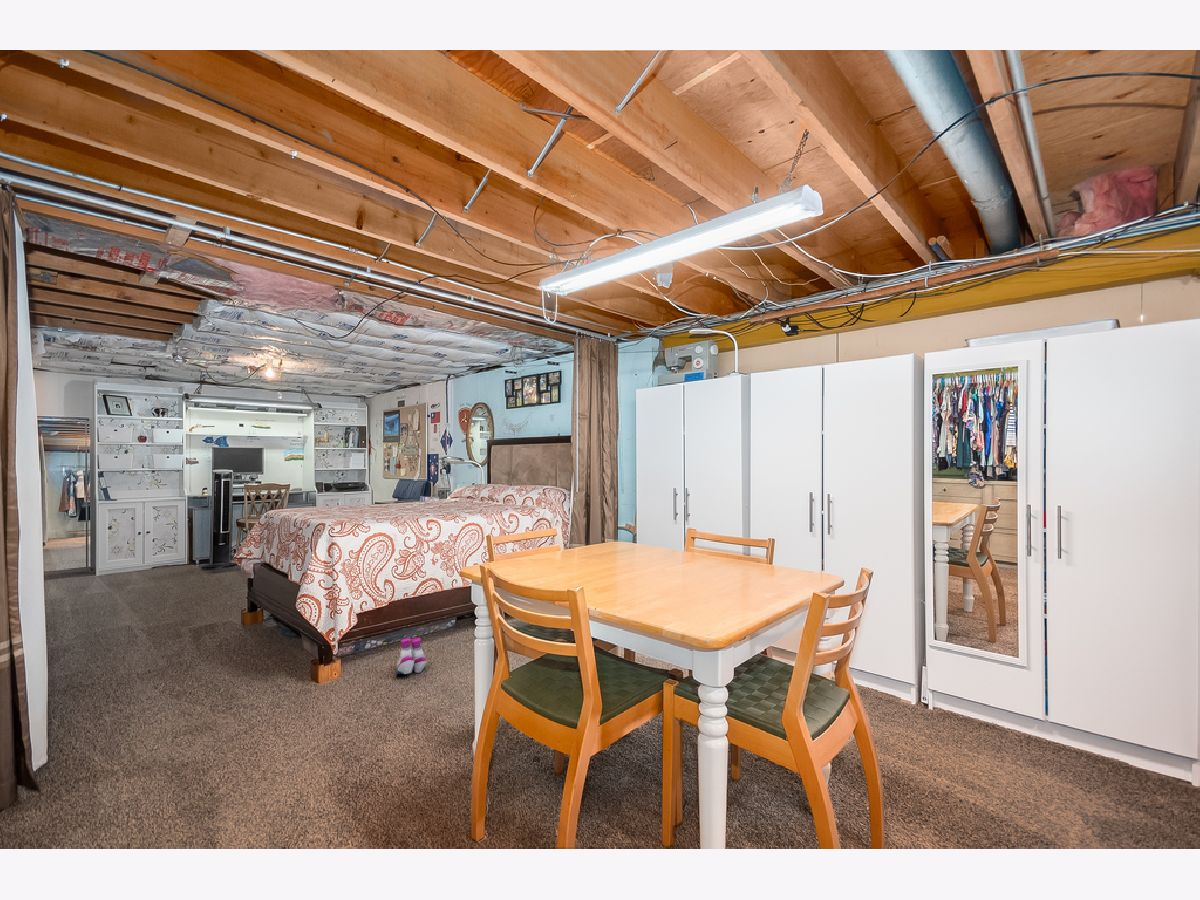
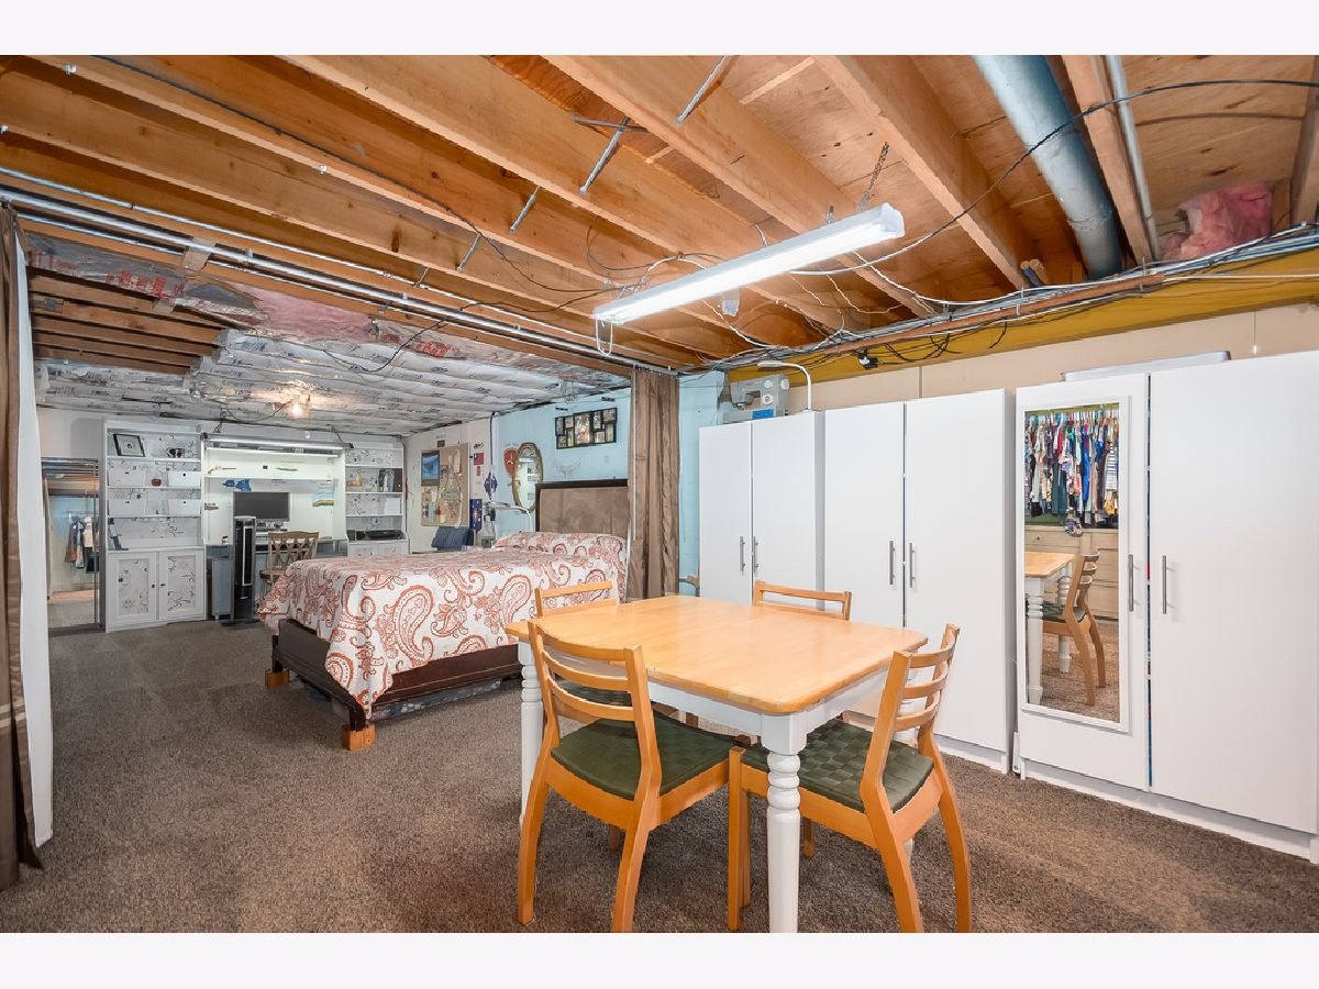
- boots [394,636,428,677]
